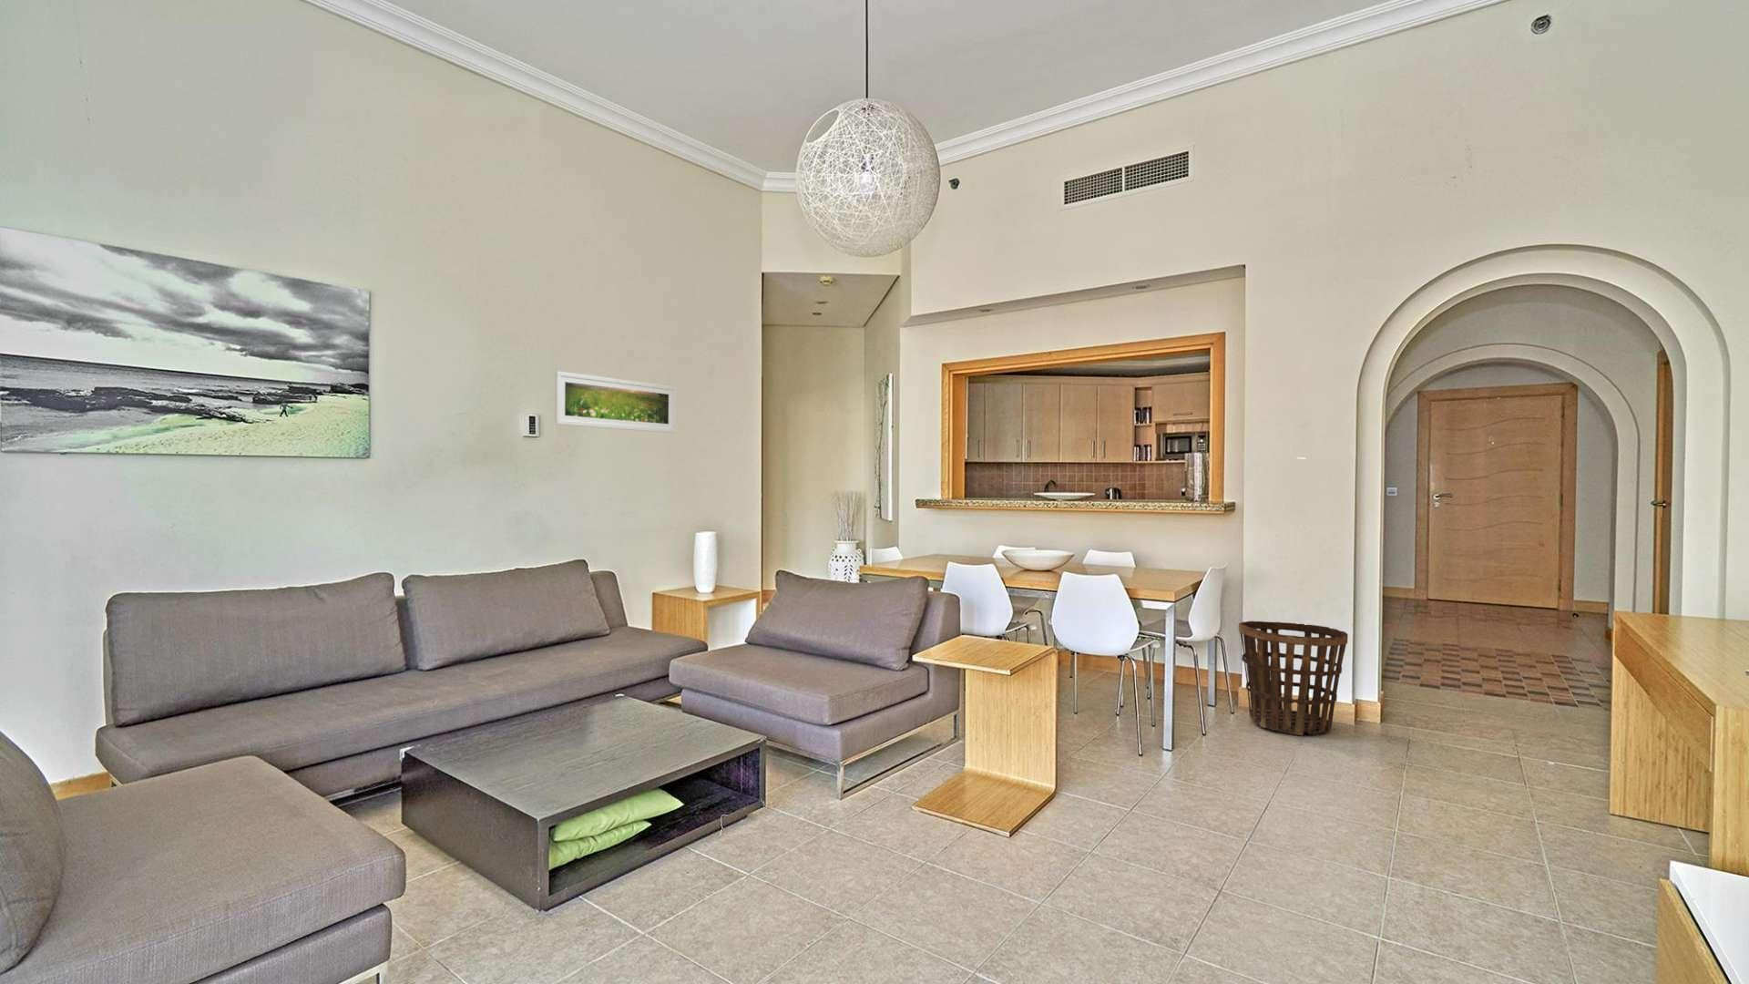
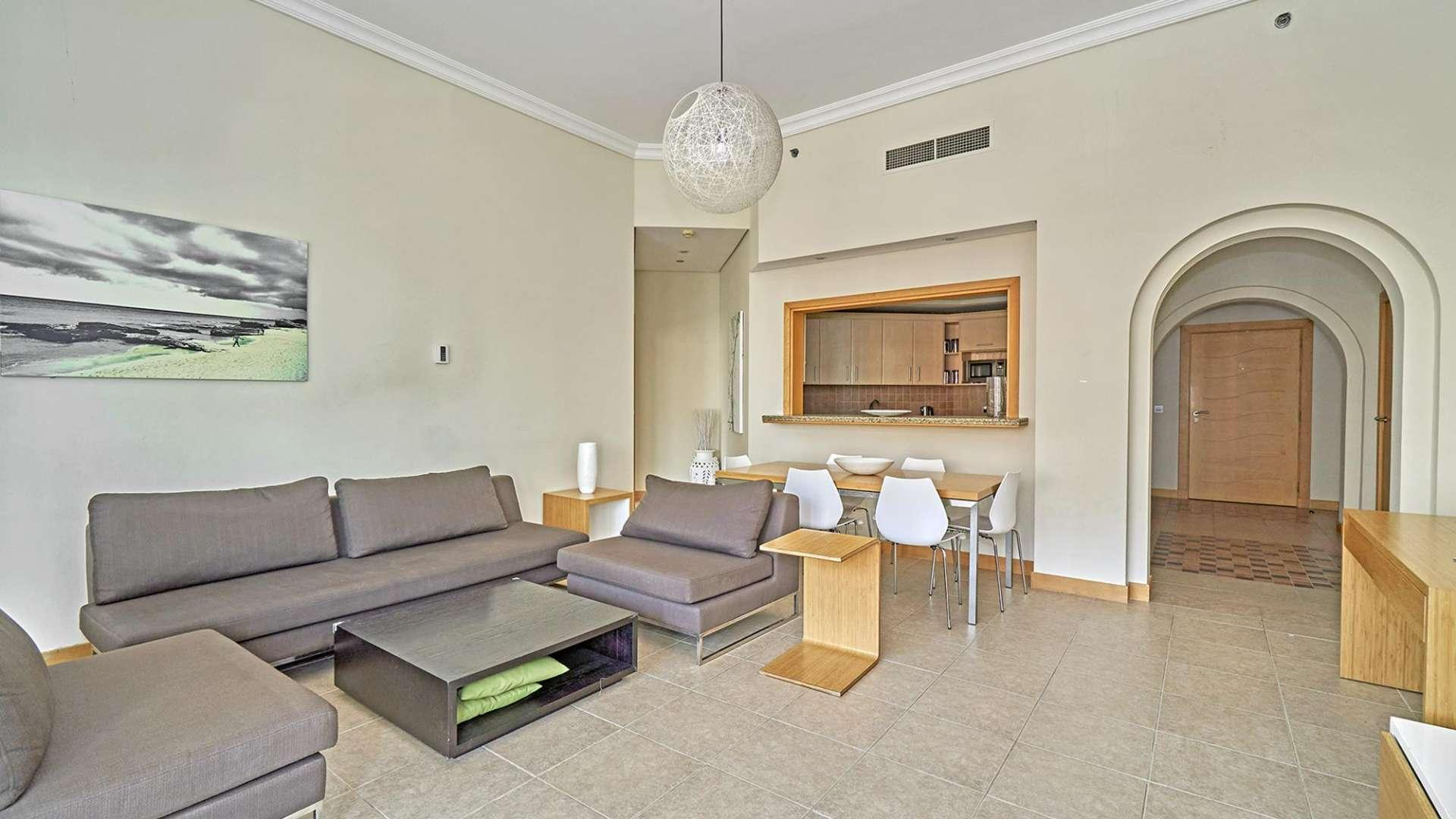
- basket [1238,620,1348,736]
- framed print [554,370,676,434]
